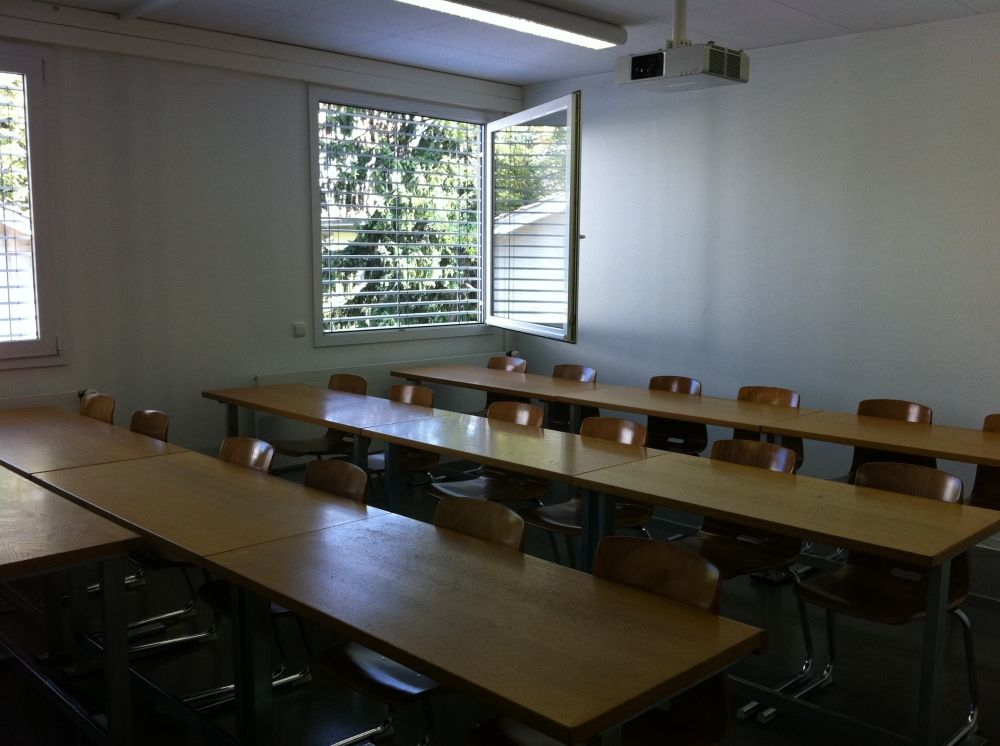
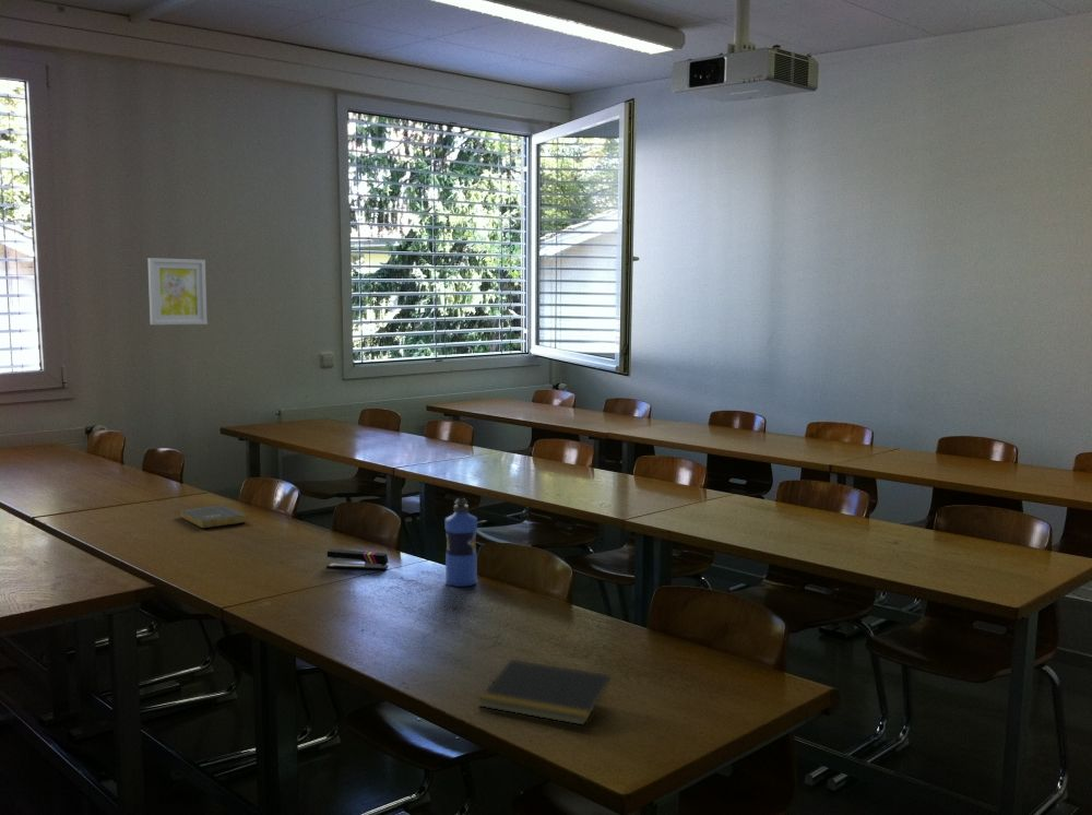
+ wall art [146,257,209,326]
+ stapler [325,548,390,571]
+ notepad [477,659,612,727]
+ water bottle [444,497,478,588]
+ book [179,504,248,530]
